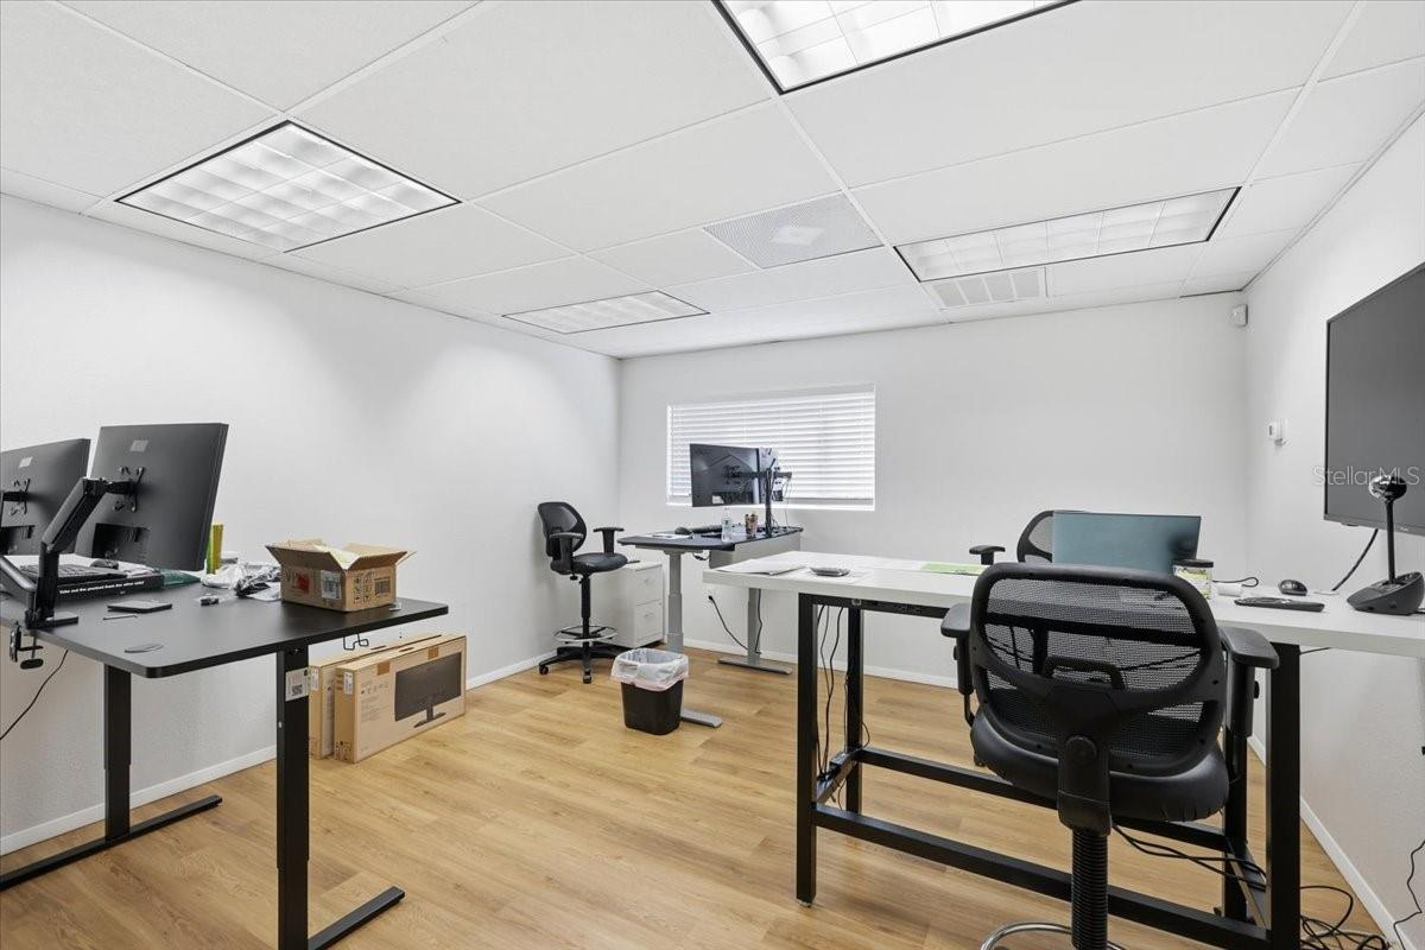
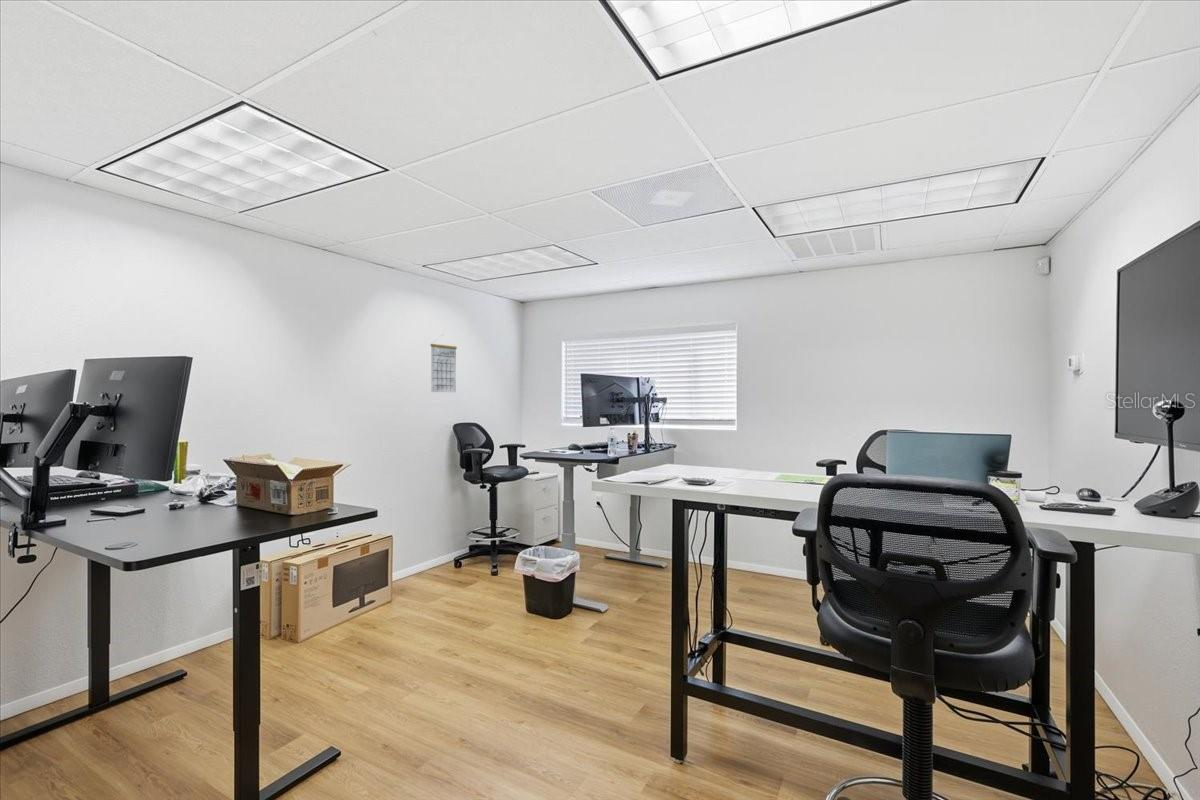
+ calendar [429,334,458,393]
